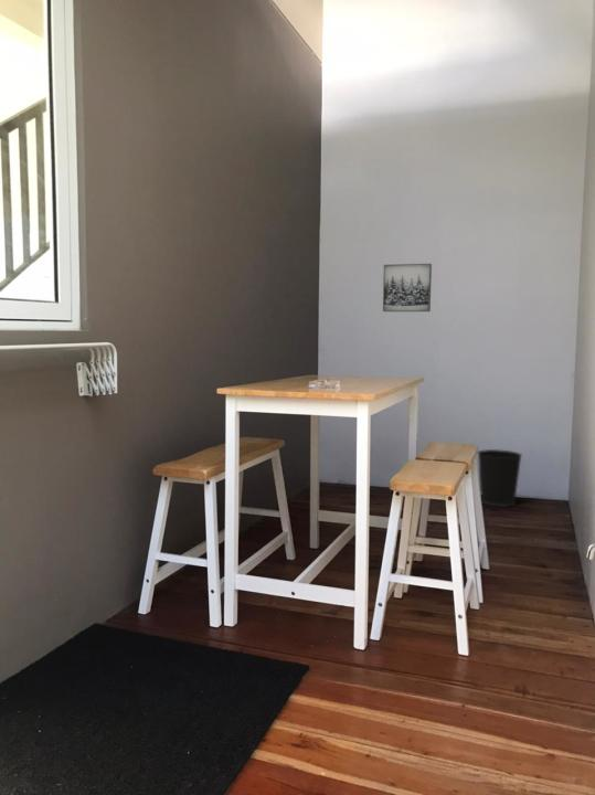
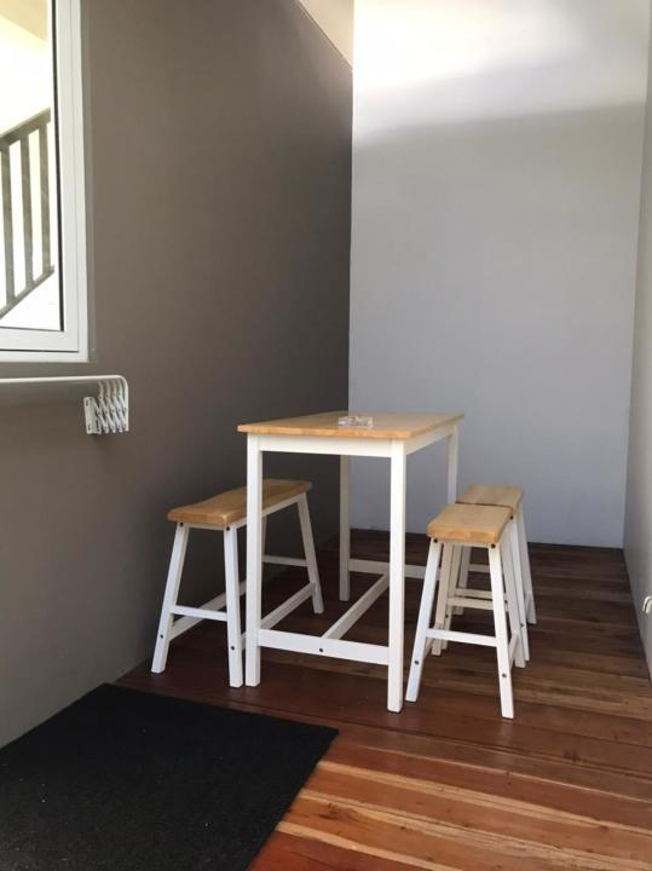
- wall art [382,263,433,312]
- wastebasket [477,448,523,508]
